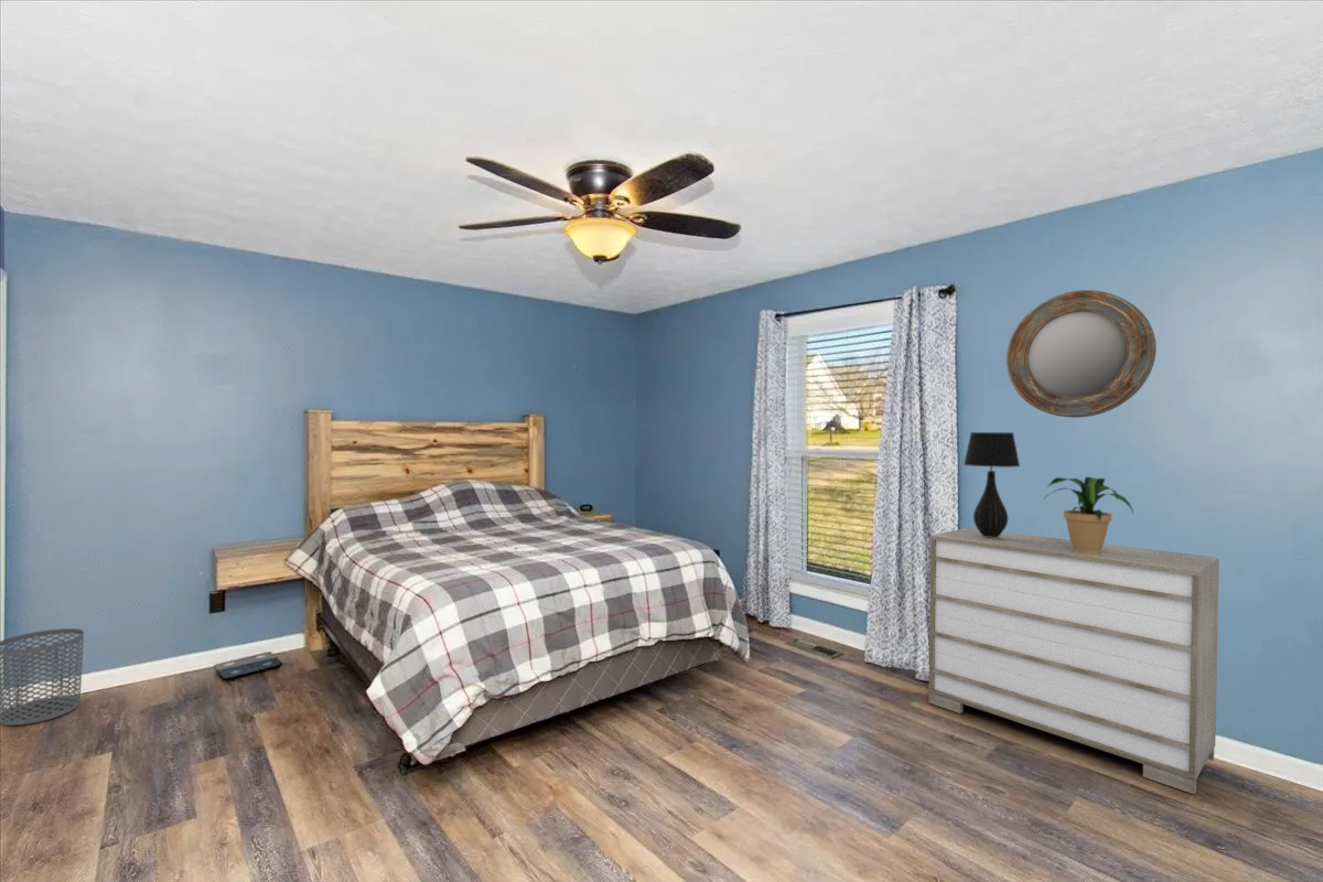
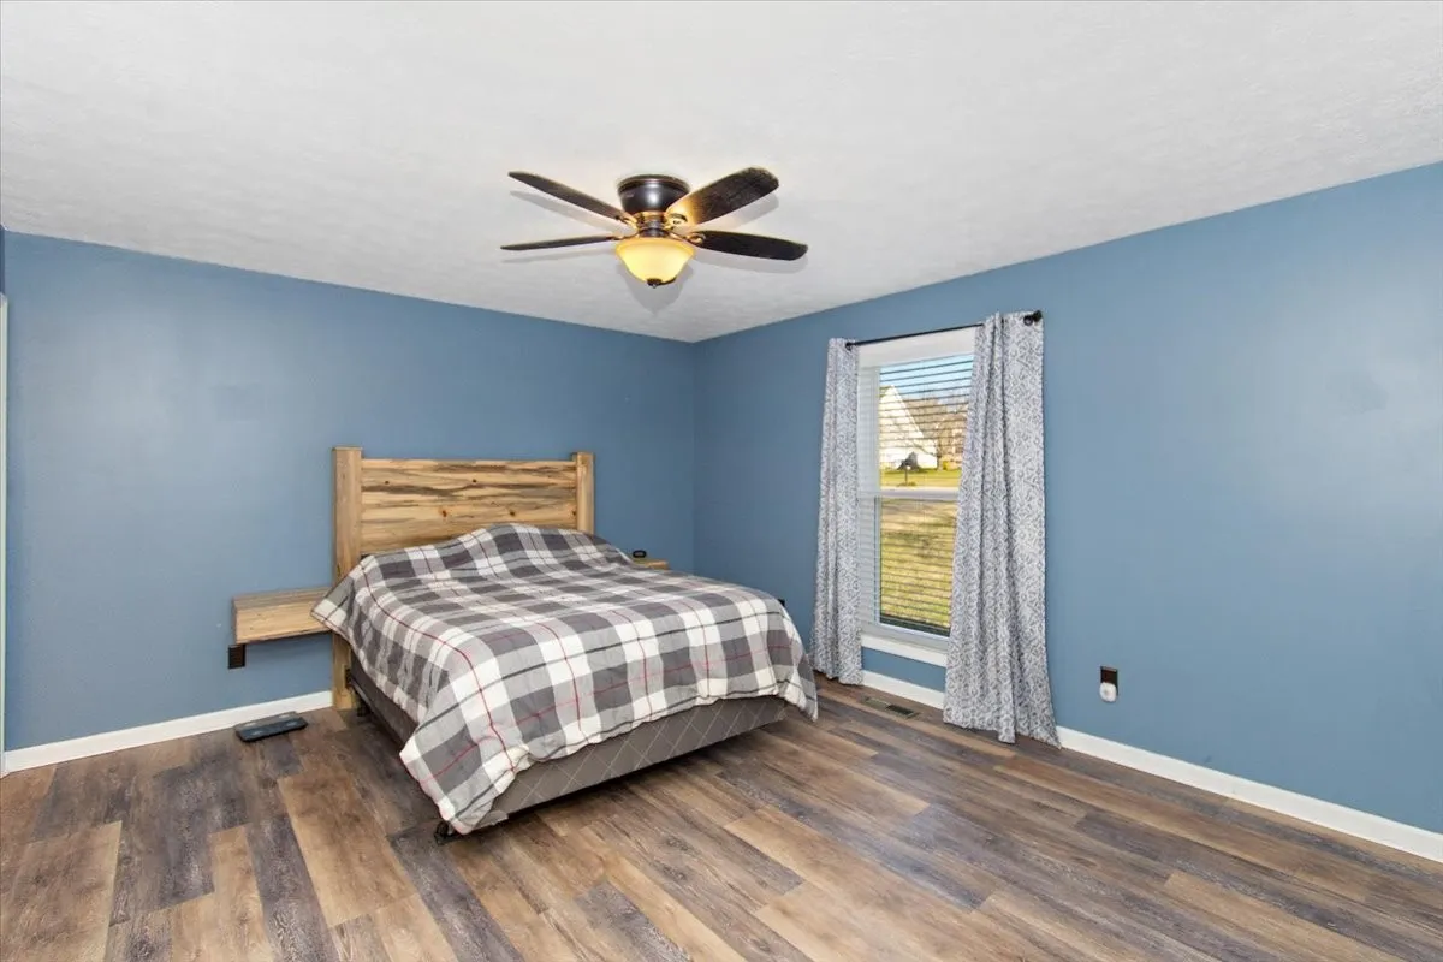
- dresser [927,527,1220,795]
- waste bin [0,627,85,727]
- potted plant [1042,475,1134,552]
- table lamp [962,431,1021,538]
- home mirror [1005,289,1158,419]
